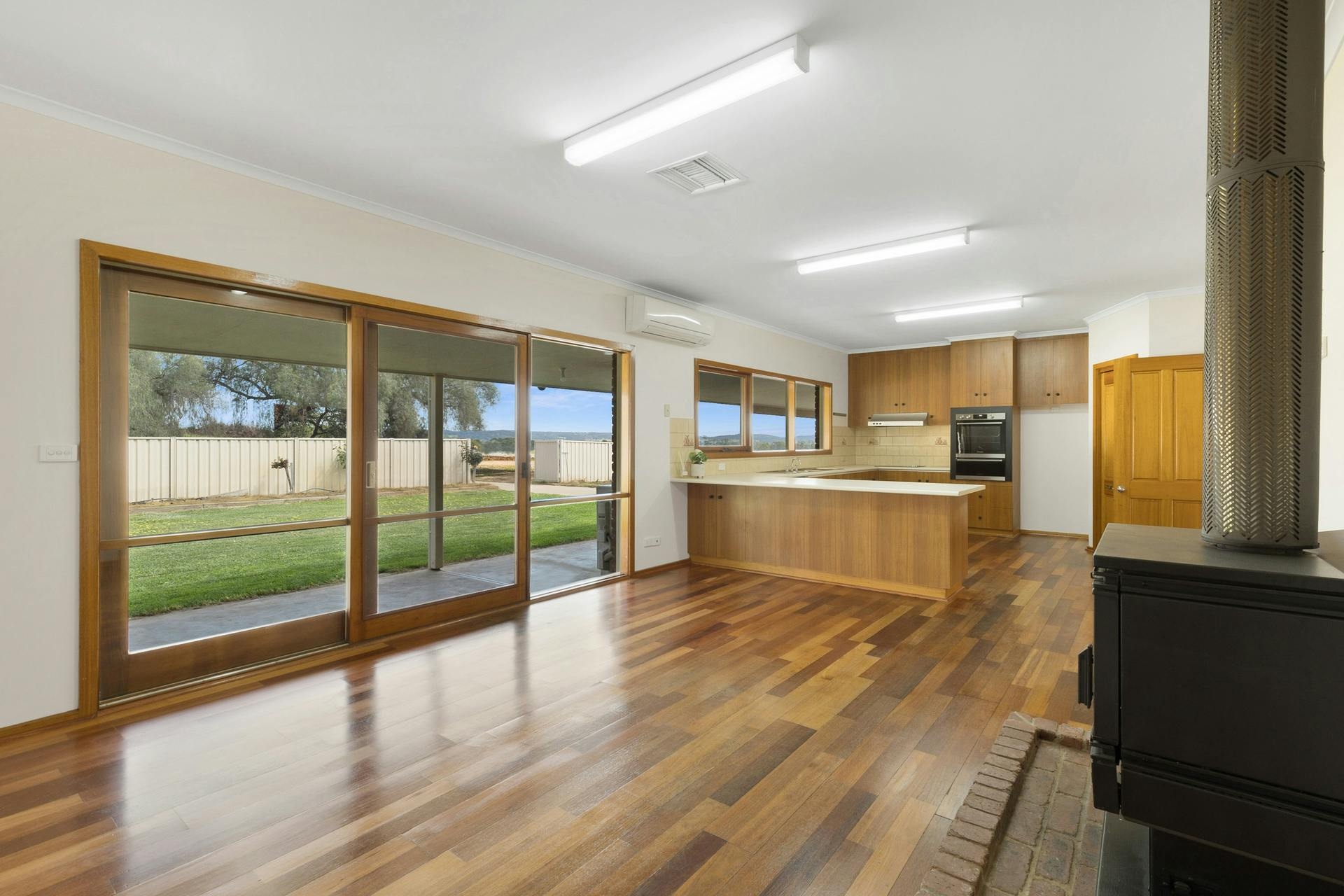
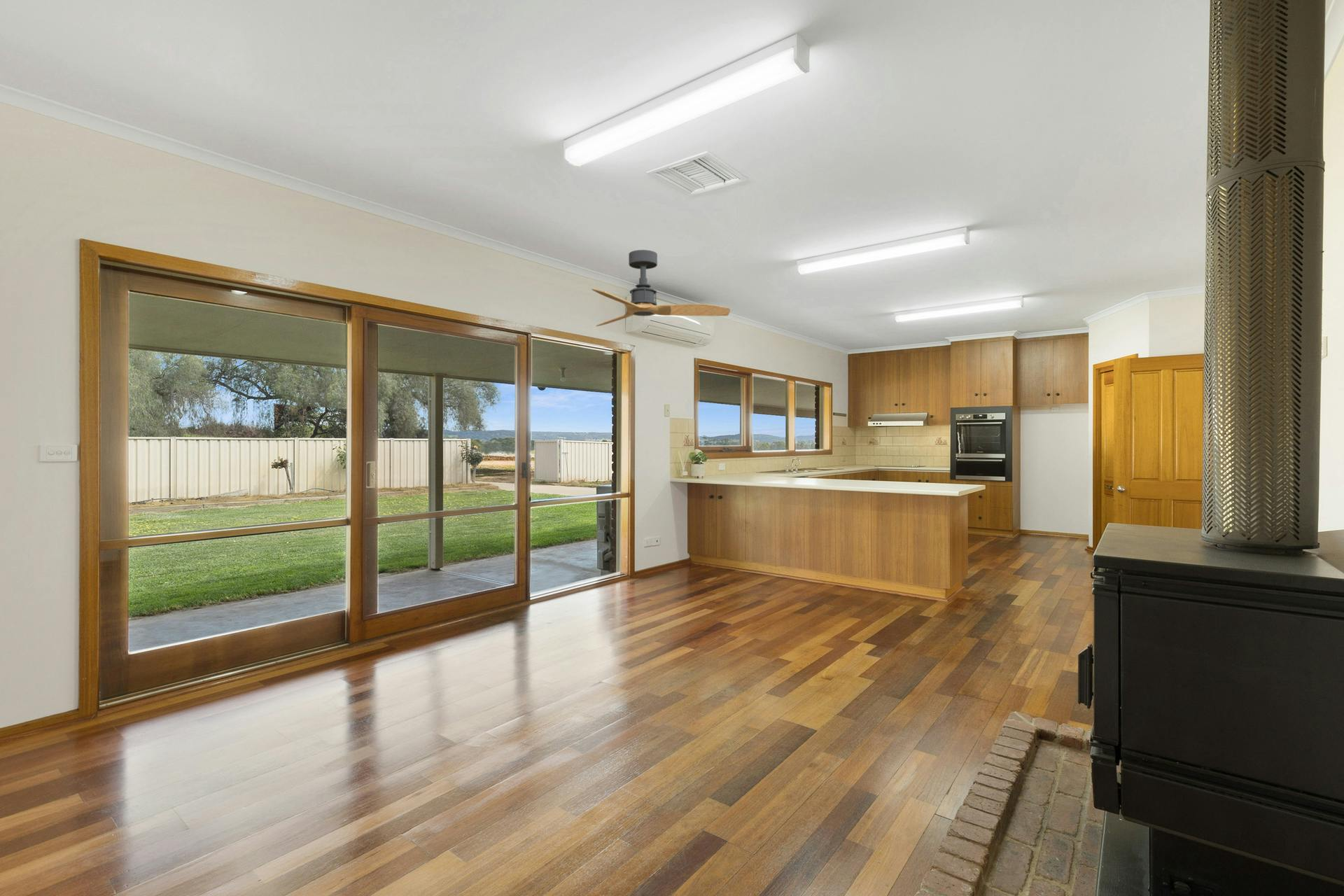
+ ceiling fan [591,249,731,327]
